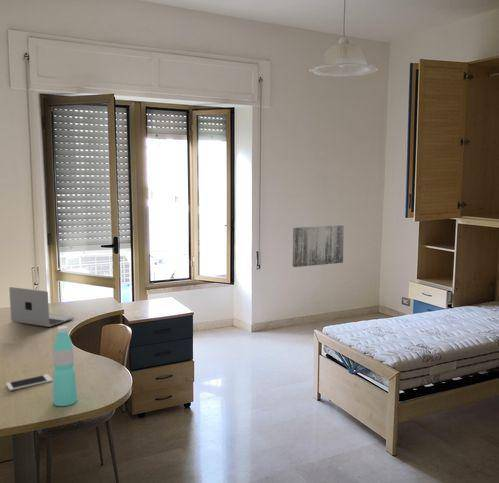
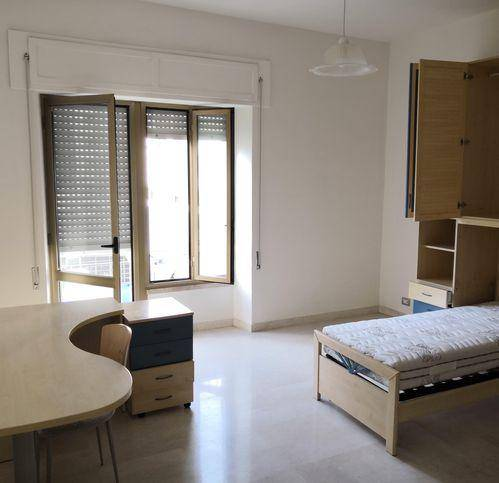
- water bottle [52,325,78,407]
- laptop [8,286,76,328]
- cell phone [5,373,53,392]
- wall art [292,224,345,268]
